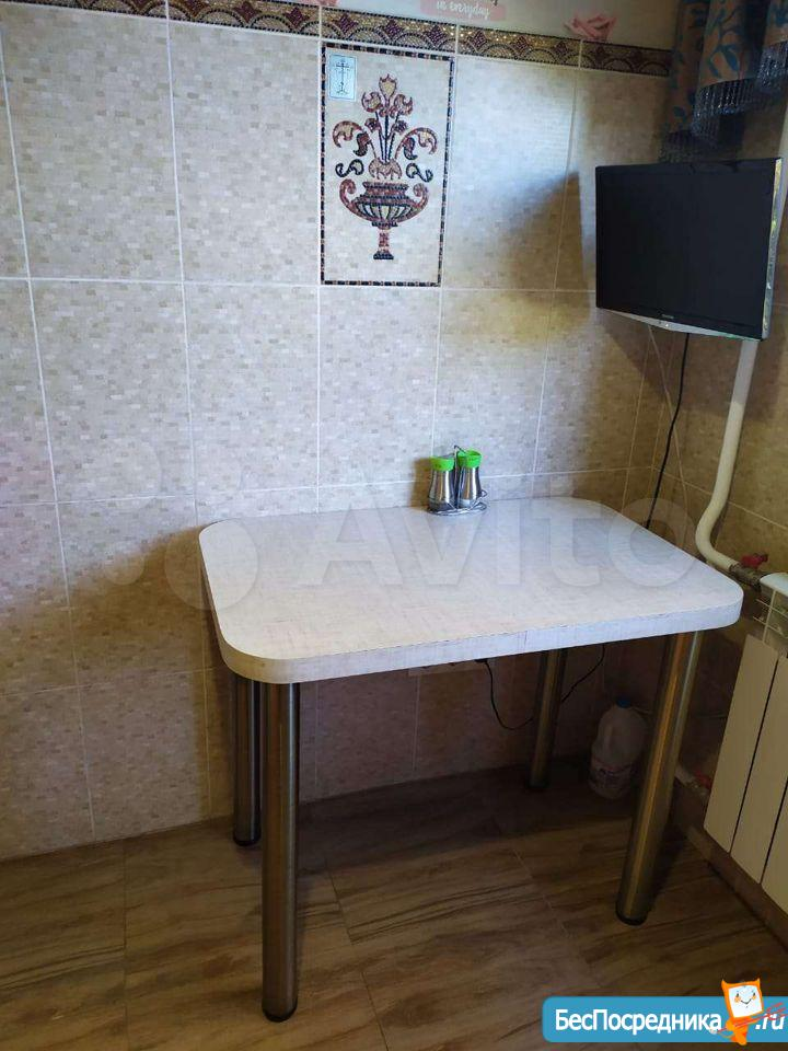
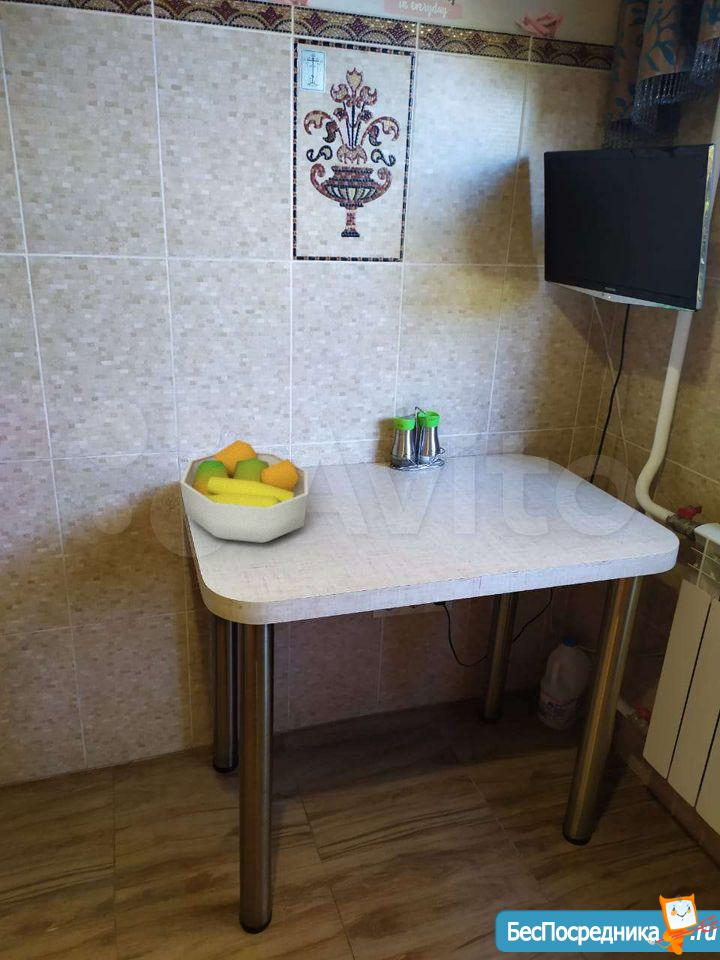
+ fruit bowl [179,439,309,544]
